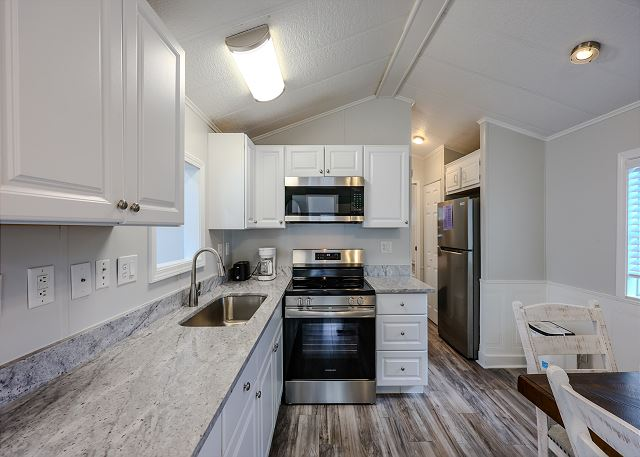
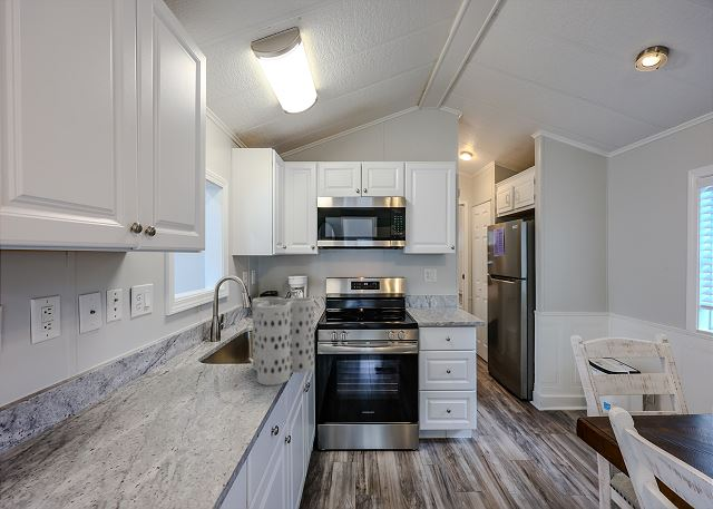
+ utensil holder [252,296,315,386]
